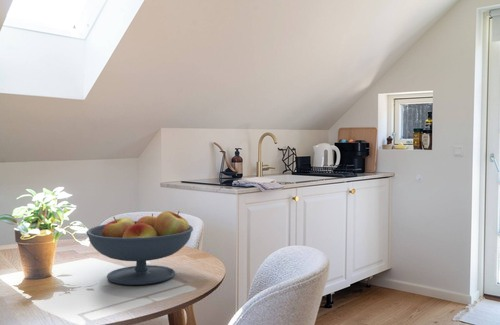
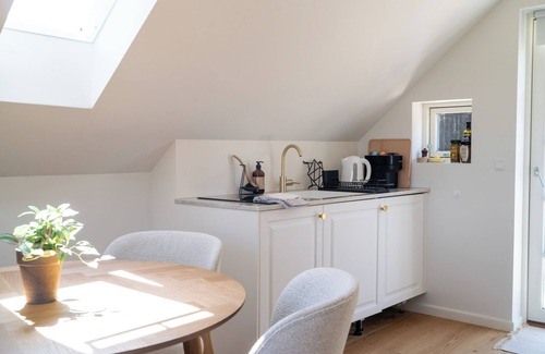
- fruit bowl [85,210,194,286]
